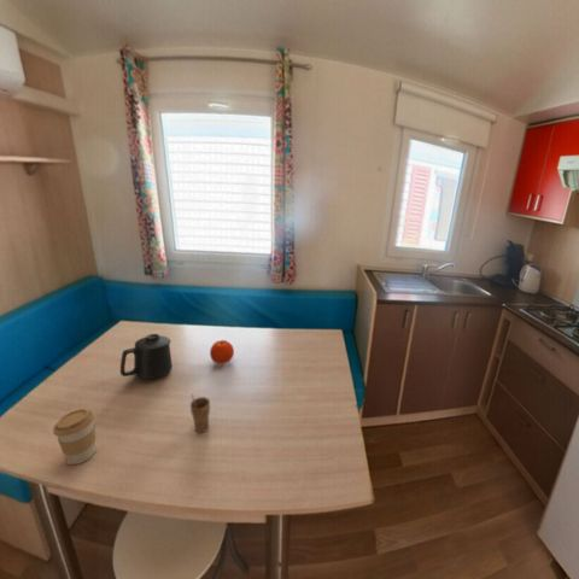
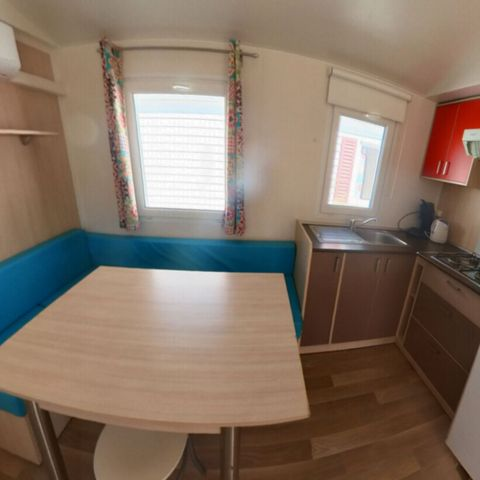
- fruit [209,339,235,365]
- cup [189,393,211,434]
- coffee cup [52,408,96,466]
- mug [119,333,174,380]
